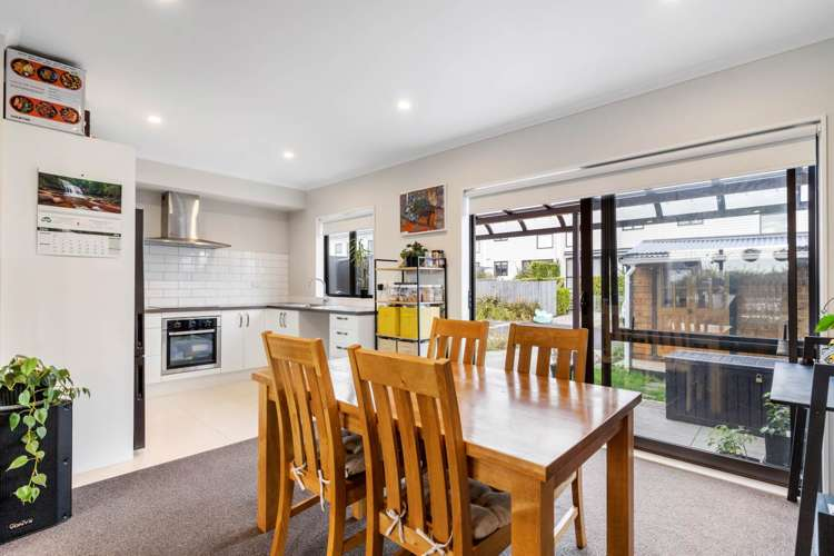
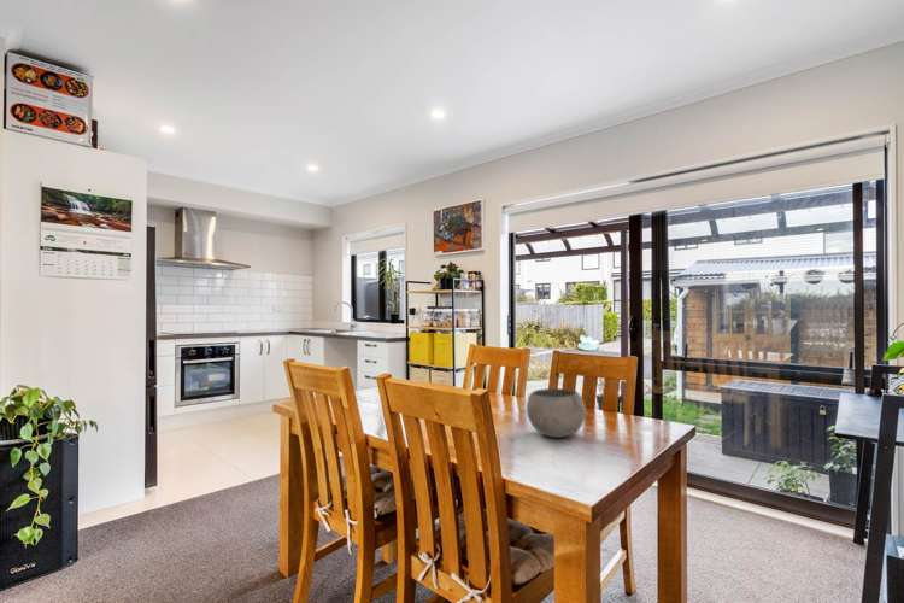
+ bowl [526,387,588,439]
